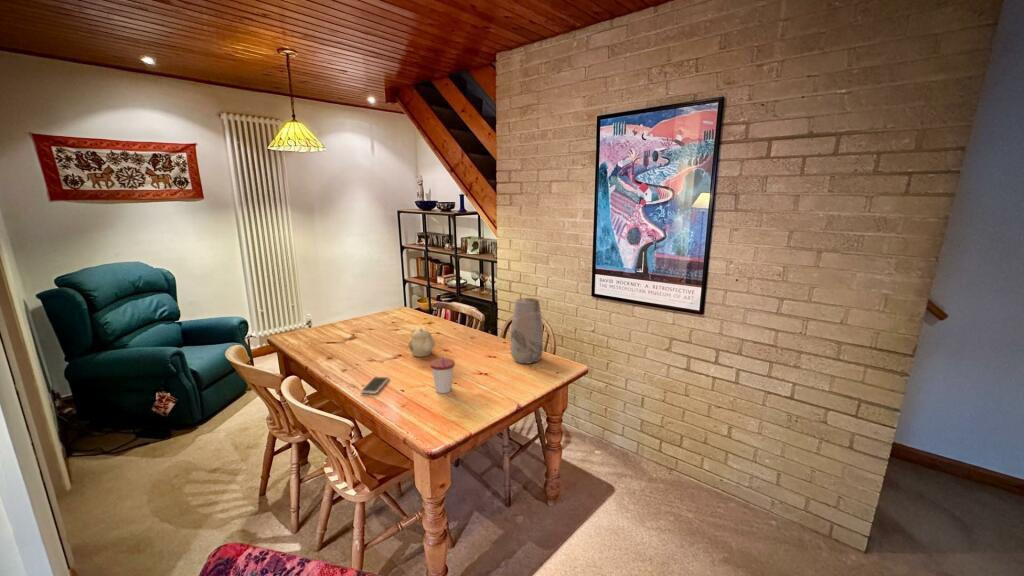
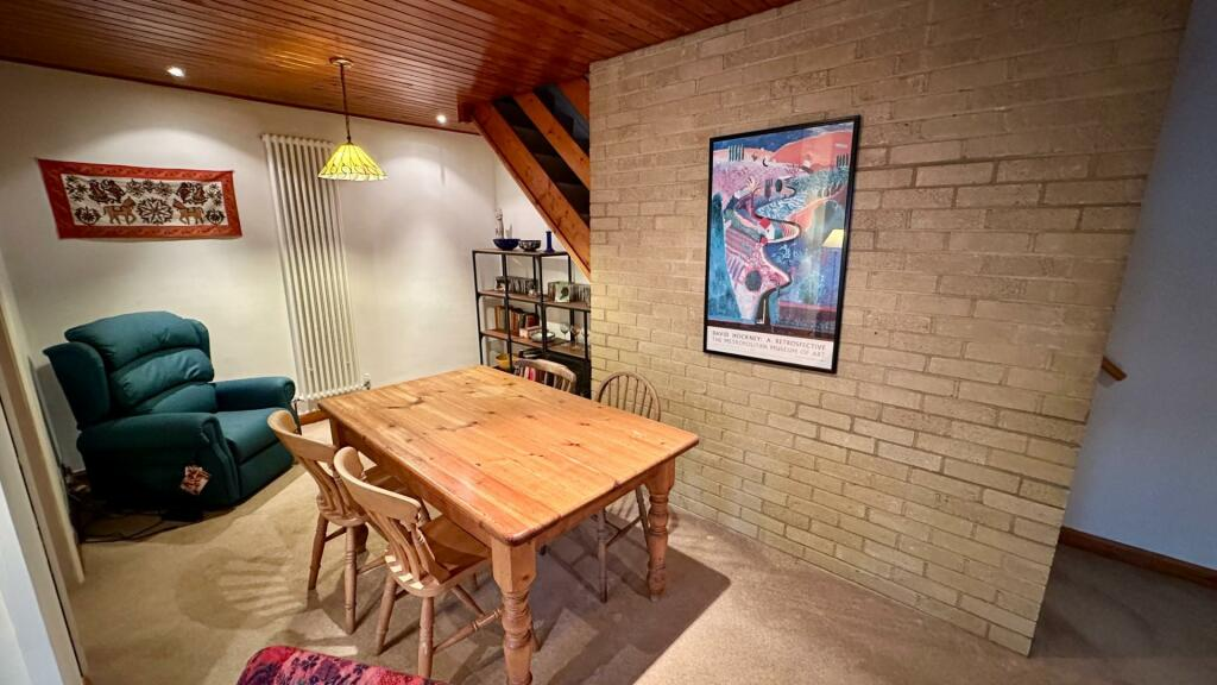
- smartphone [359,376,390,395]
- cup [429,356,456,394]
- vase [510,297,544,365]
- teapot [407,327,436,358]
